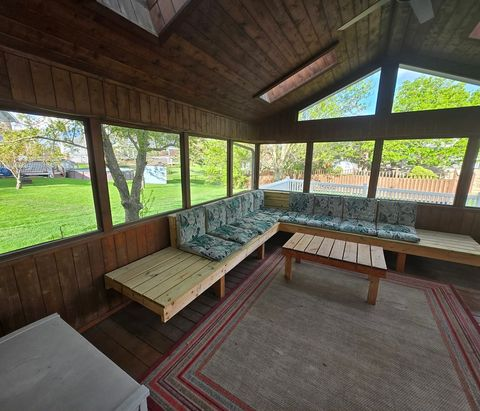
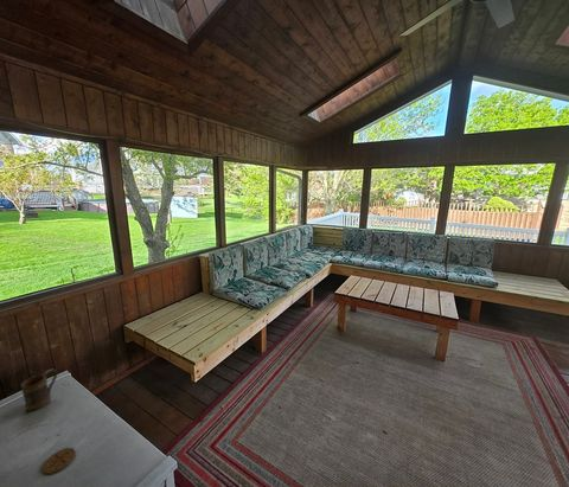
+ coaster [41,447,77,475]
+ mug [20,369,58,412]
